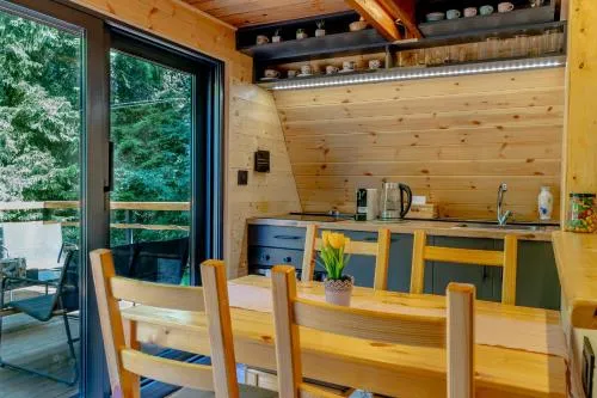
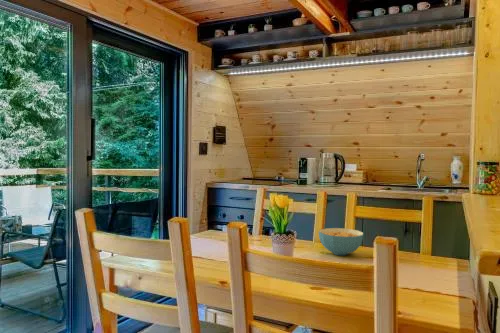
+ cereal bowl [318,227,364,256]
